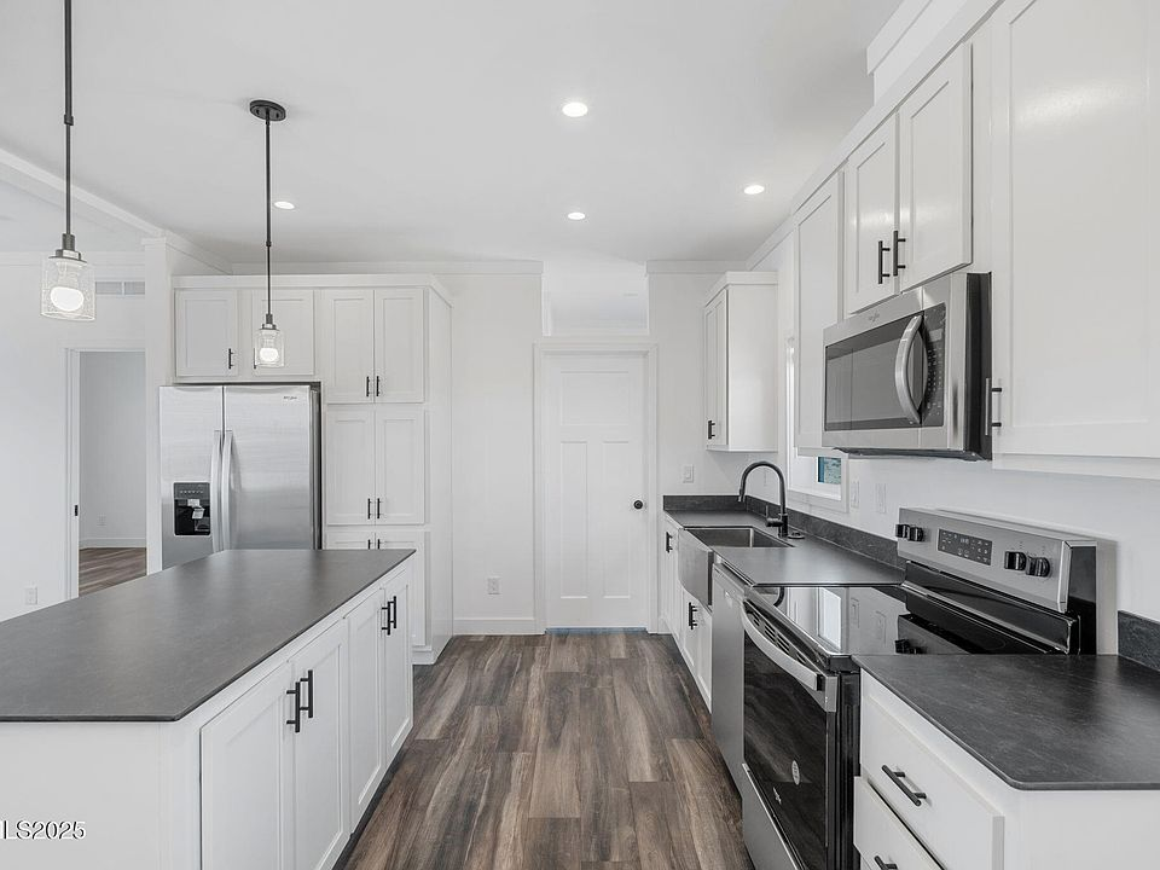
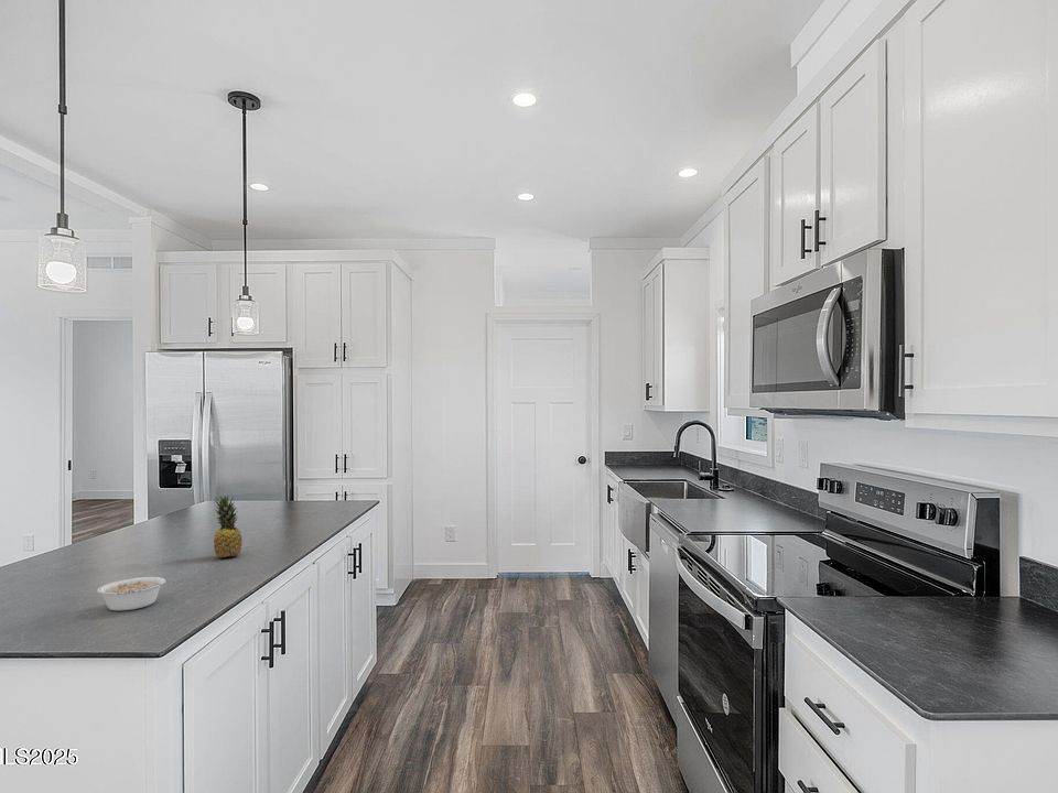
+ legume [96,576,172,612]
+ fruit [213,495,242,558]
